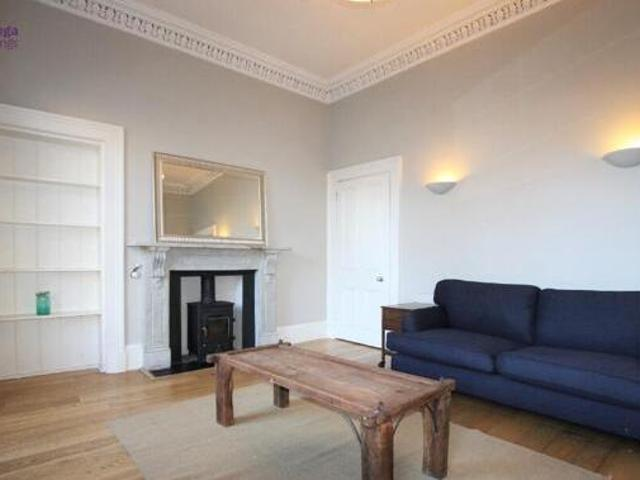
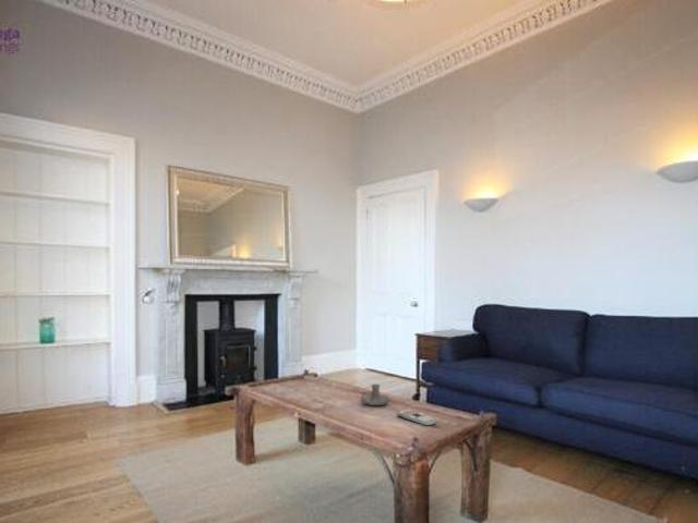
+ candle holder [360,384,390,406]
+ remote control [396,408,437,427]
